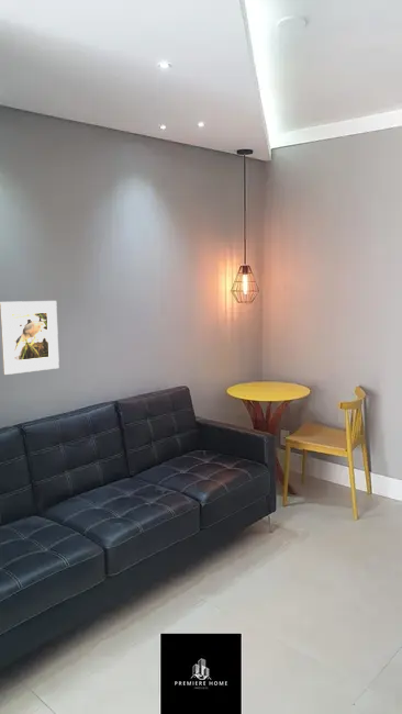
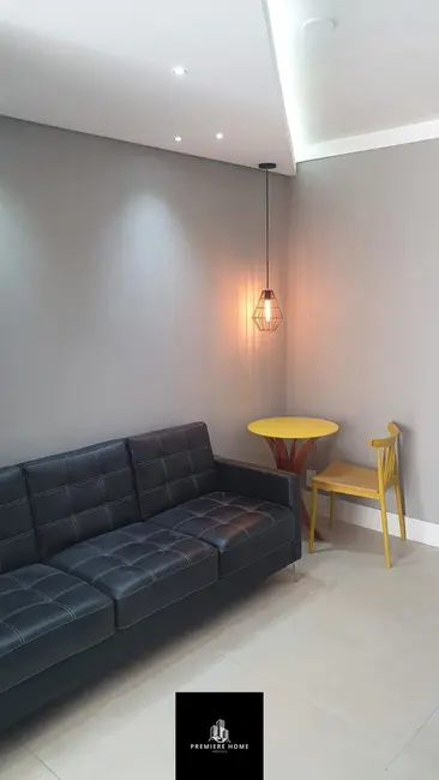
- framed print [0,300,60,376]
